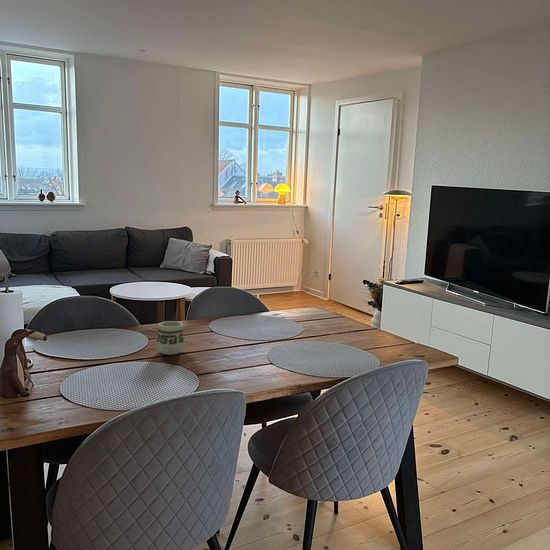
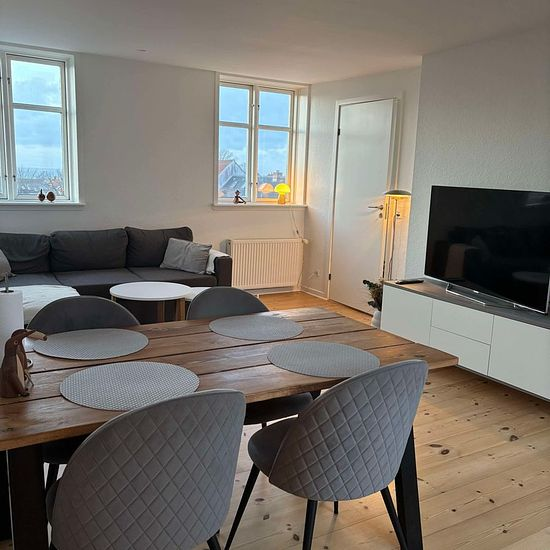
- cup [156,320,185,356]
